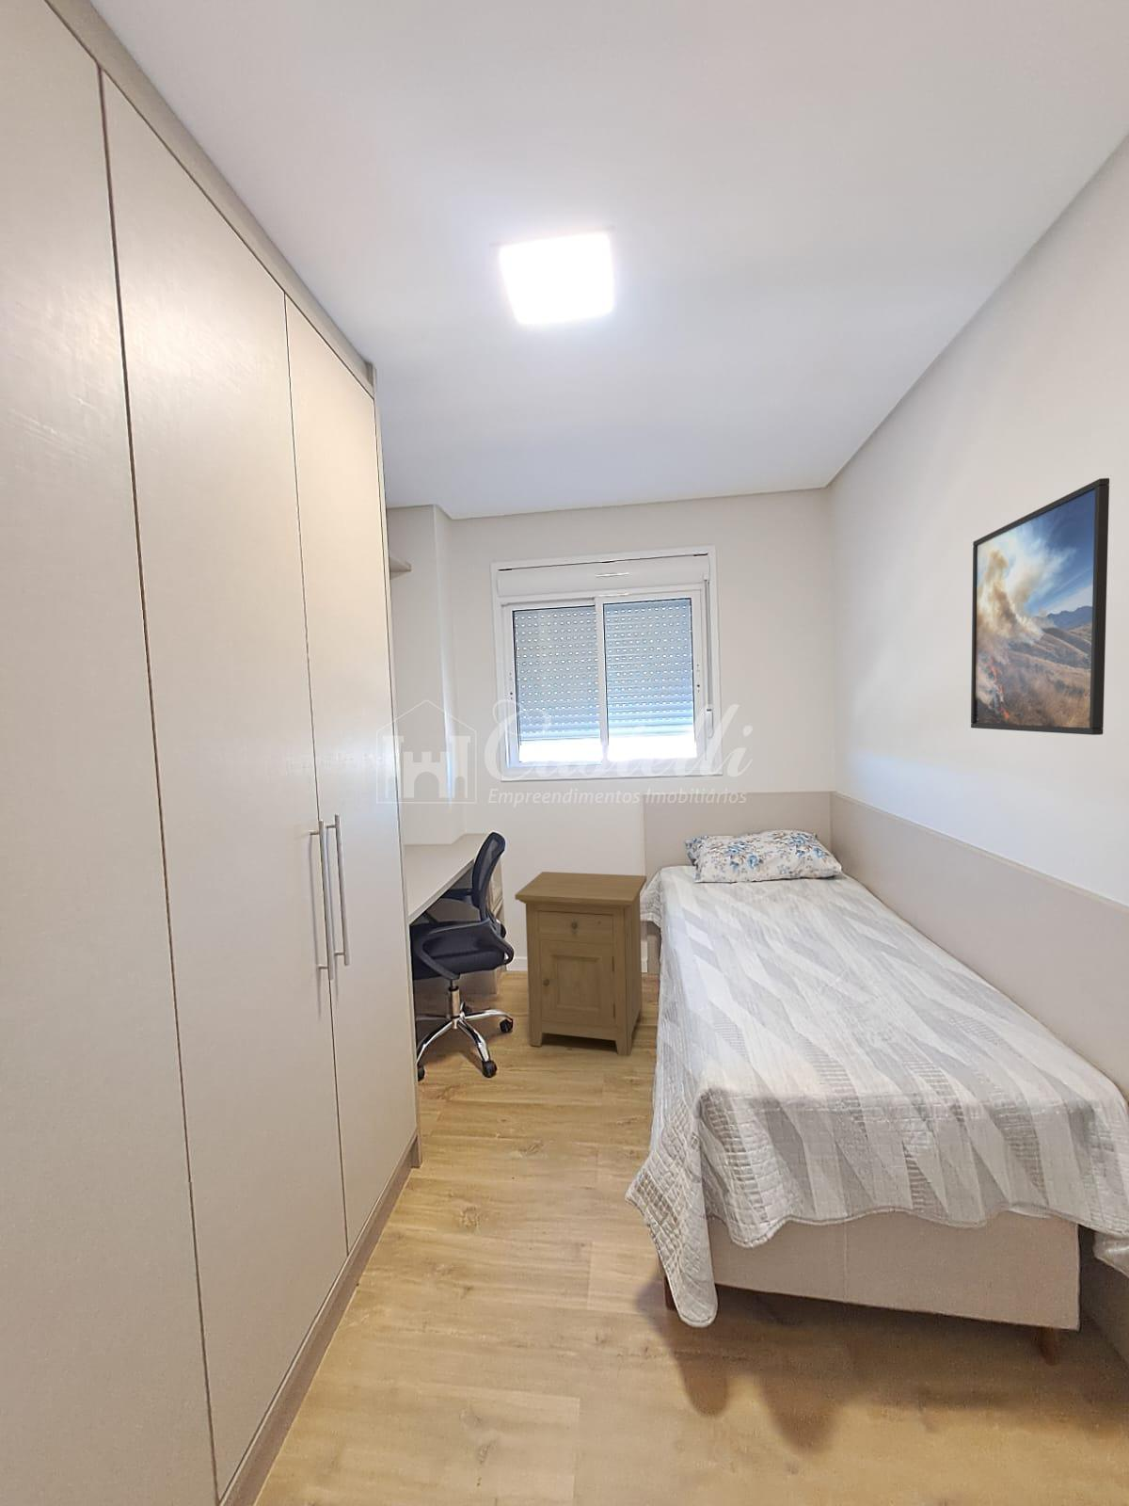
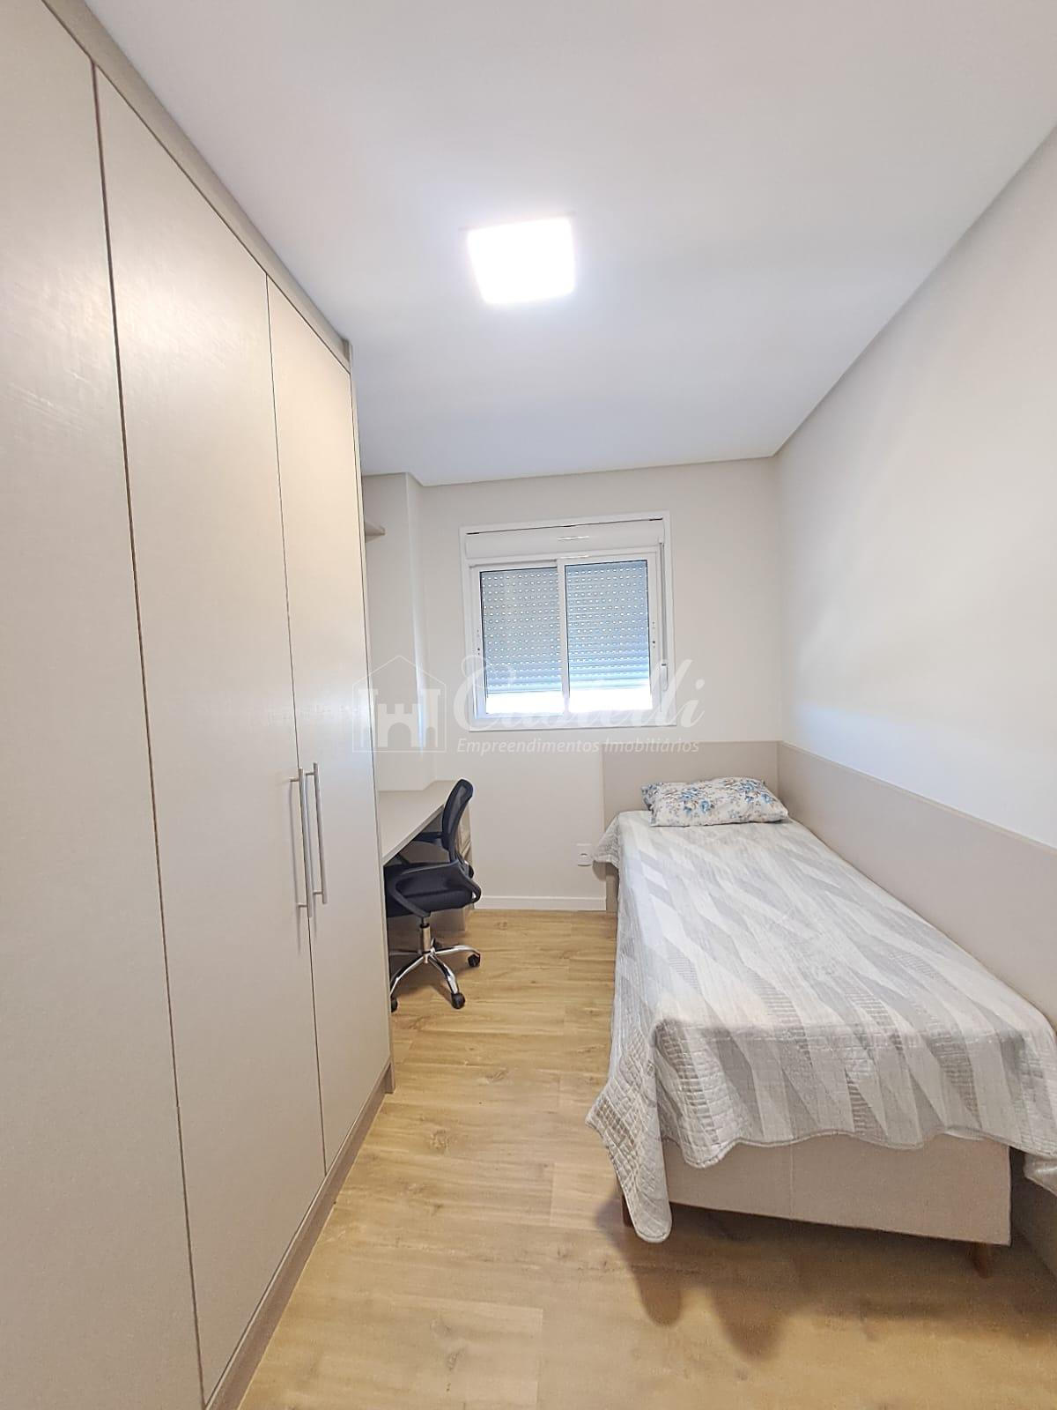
- nightstand [514,870,648,1057]
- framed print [970,477,1110,736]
